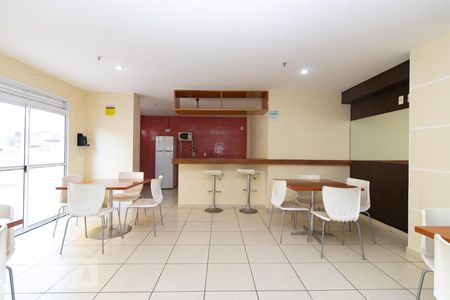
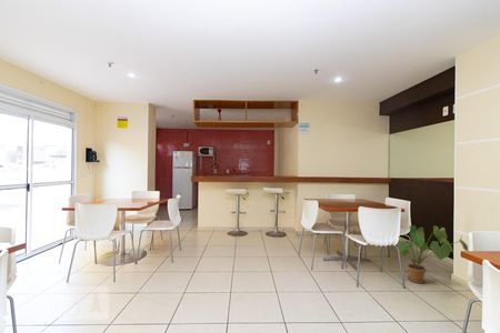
+ house plant [388,224,469,284]
